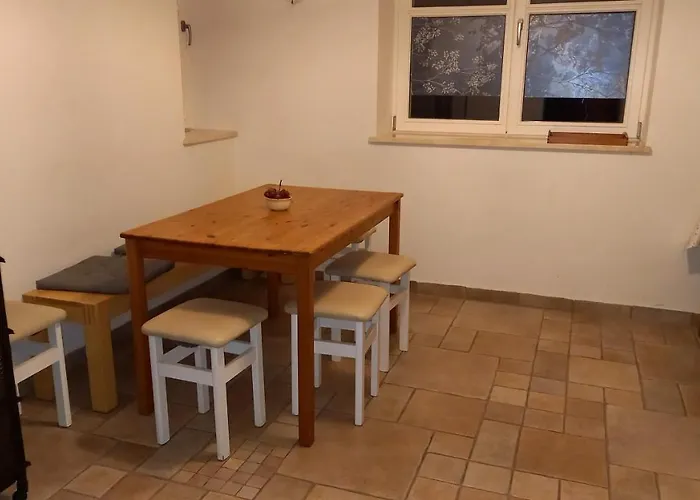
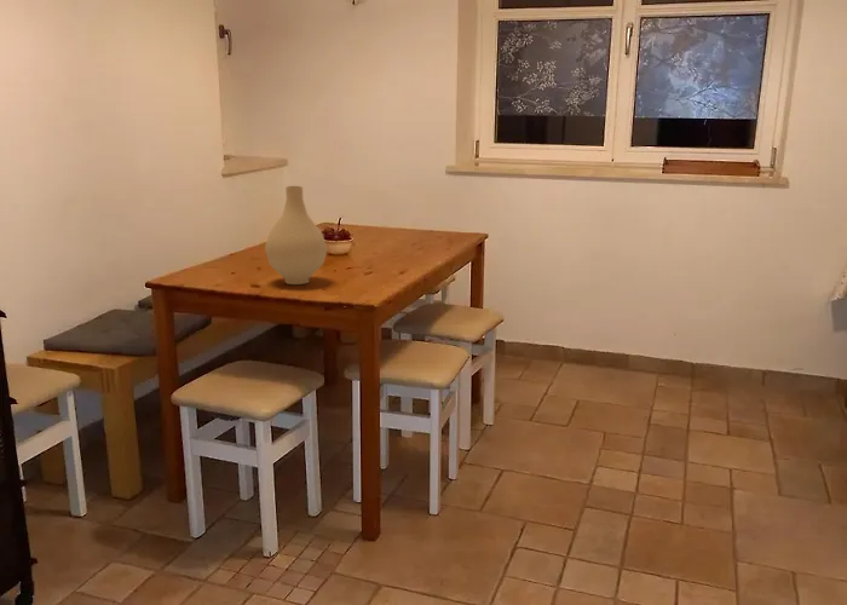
+ vase [264,185,329,286]
